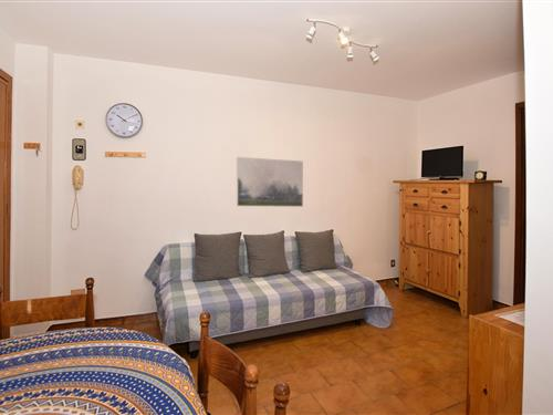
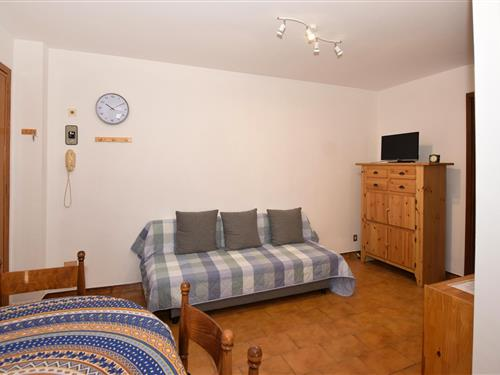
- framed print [236,156,304,208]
